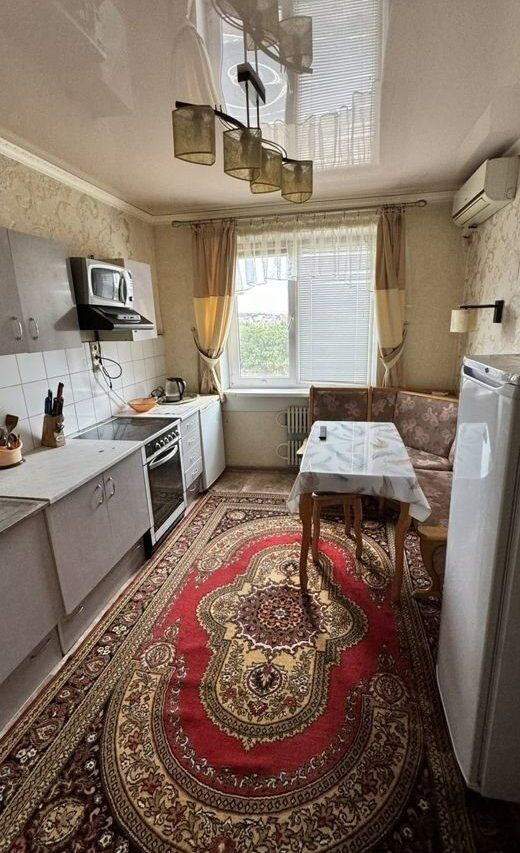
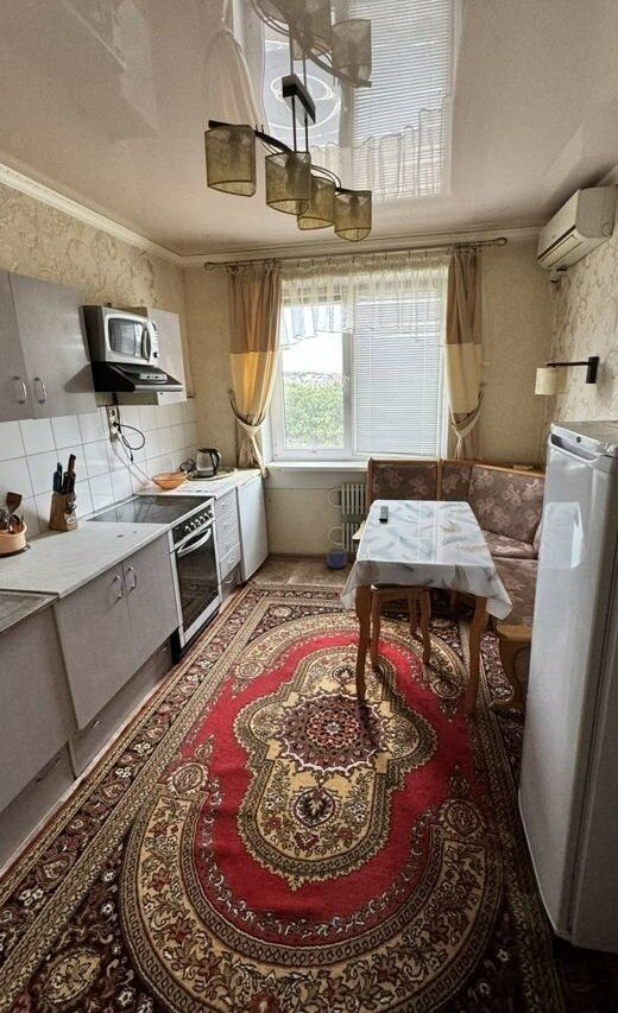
+ planter [326,546,347,570]
